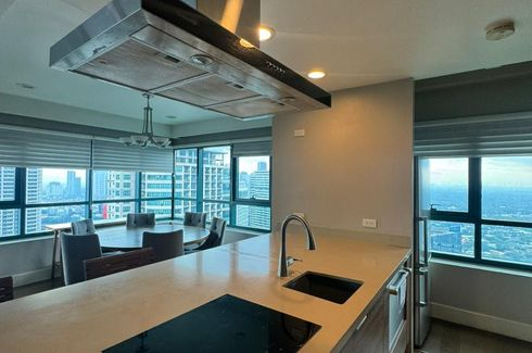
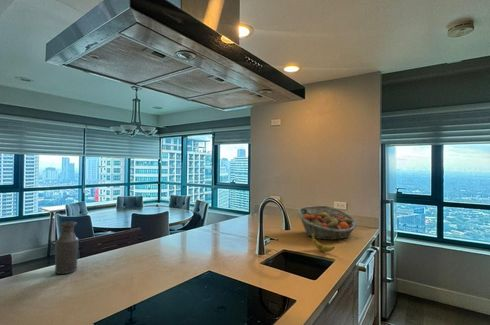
+ banana [311,232,335,253]
+ fruit basket [296,205,358,241]
+ bottle [54,221,79,275]
